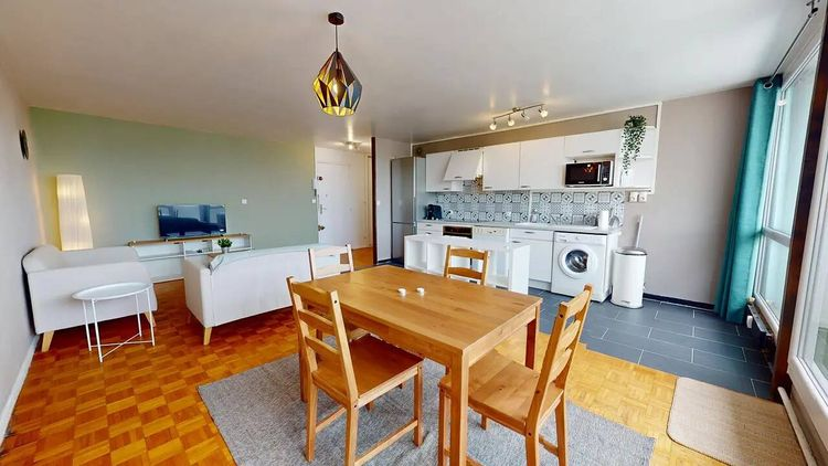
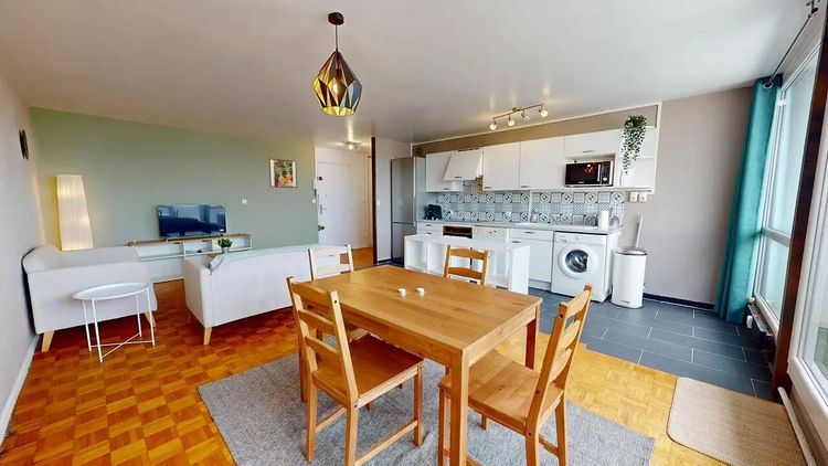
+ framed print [268,158,298,189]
